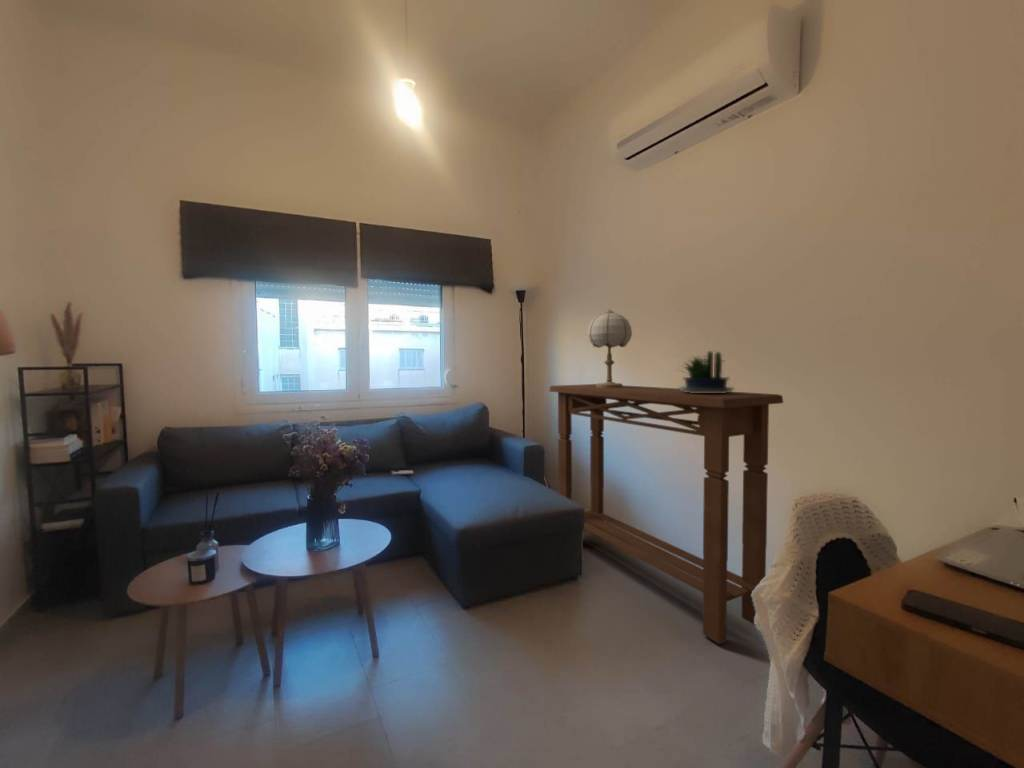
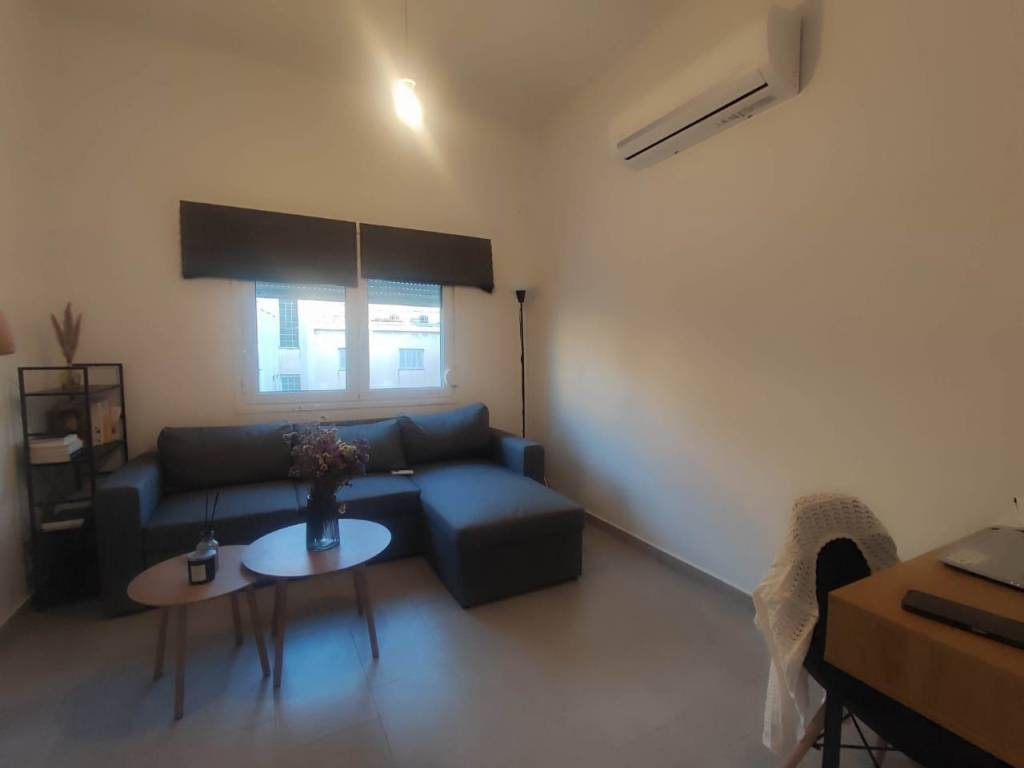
- table lamp [587,308,633,388]
- potted plant [677,350,736,393]
- console table [548,383,784,645]
